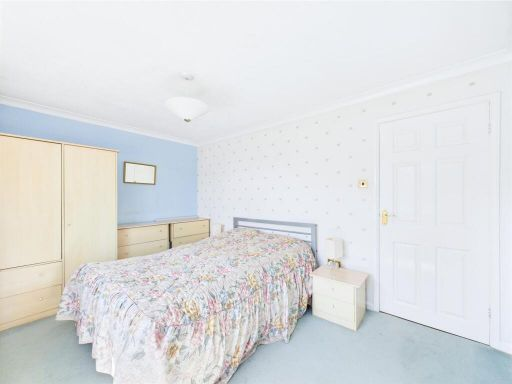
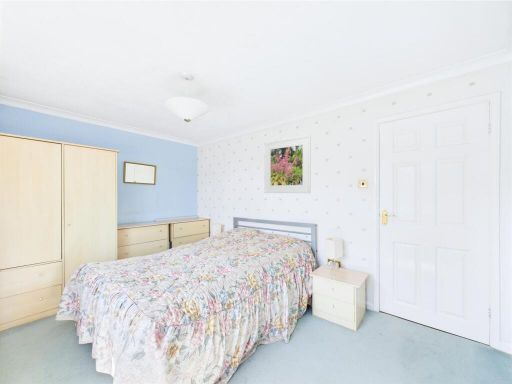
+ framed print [264,134,312,194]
